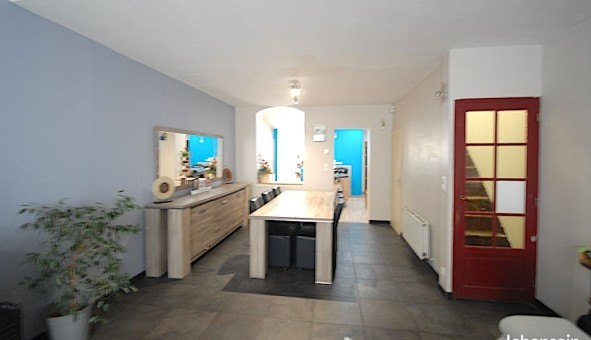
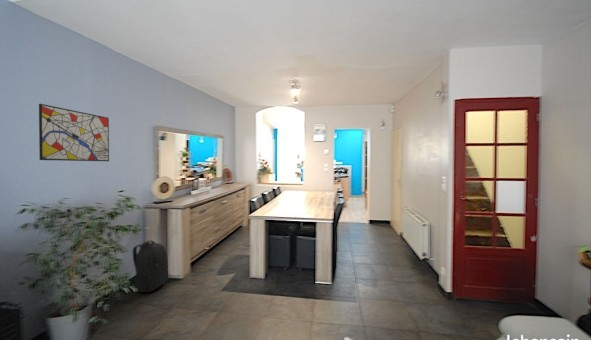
+ backpack [132,240,169,293]
+ wall art [38,103,110,162]
